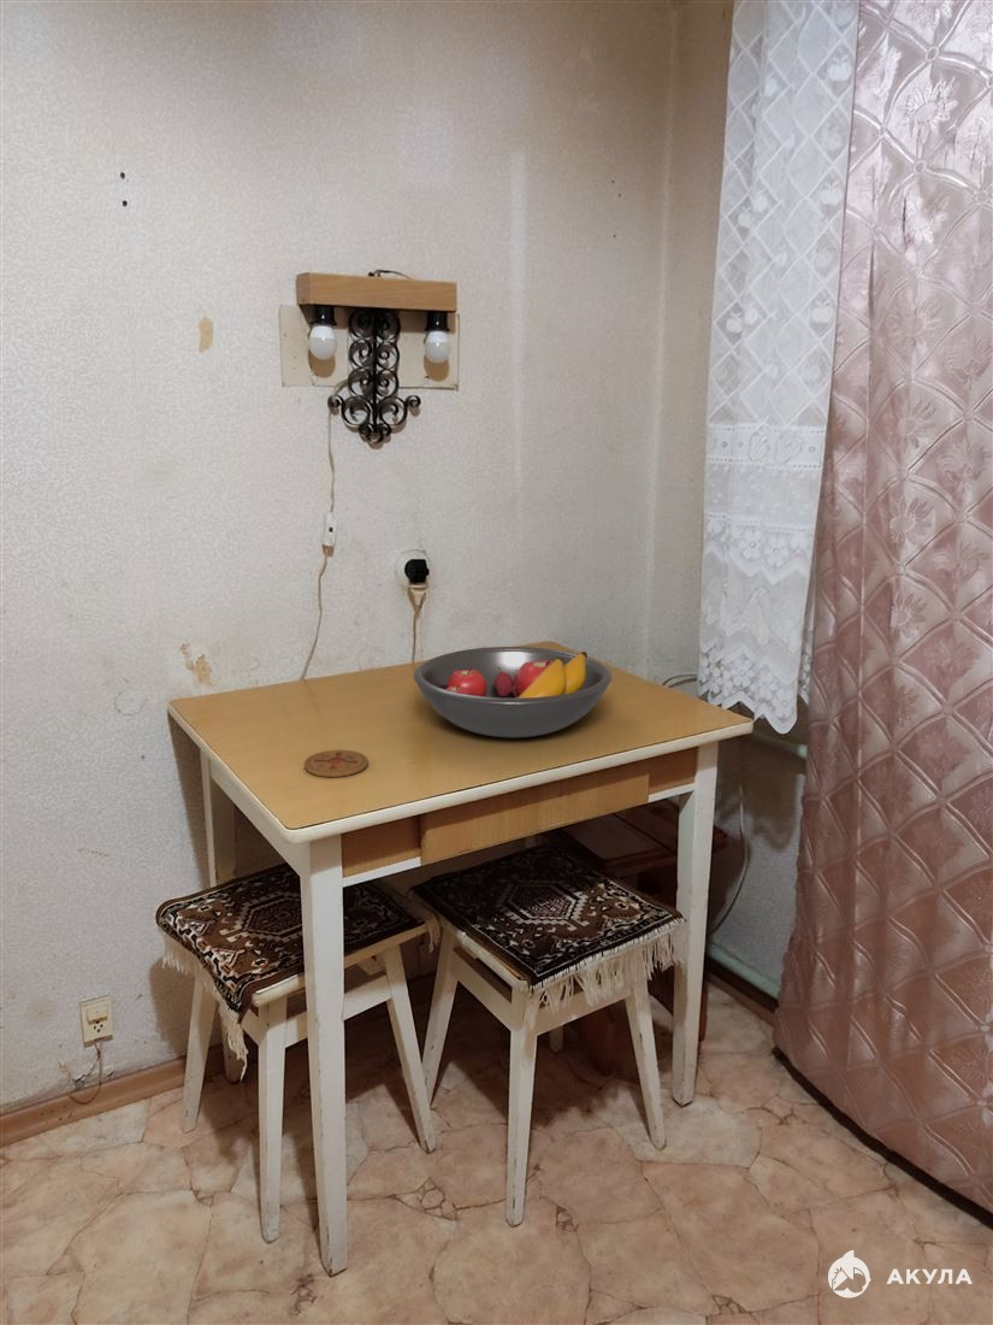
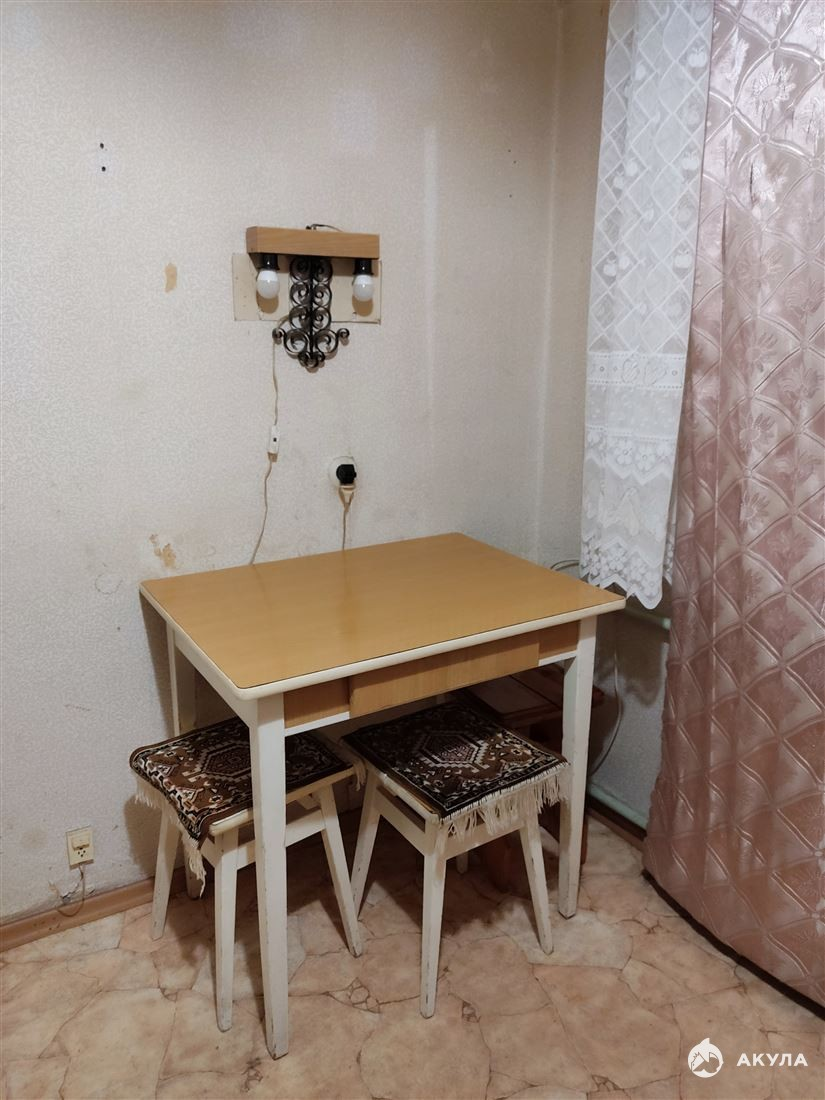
- coaster [303,749,370,778]
- fruit bowl [412,646,614,738]
